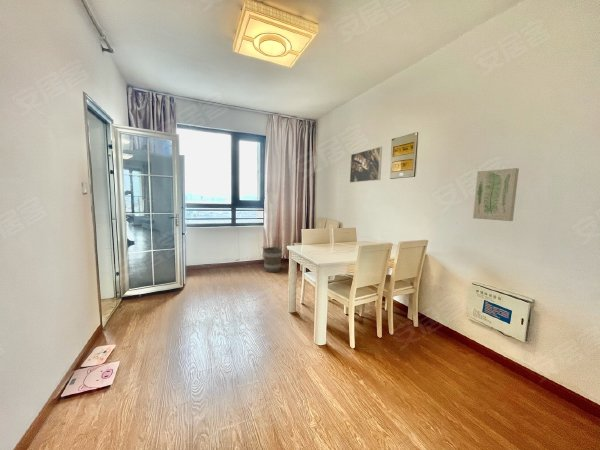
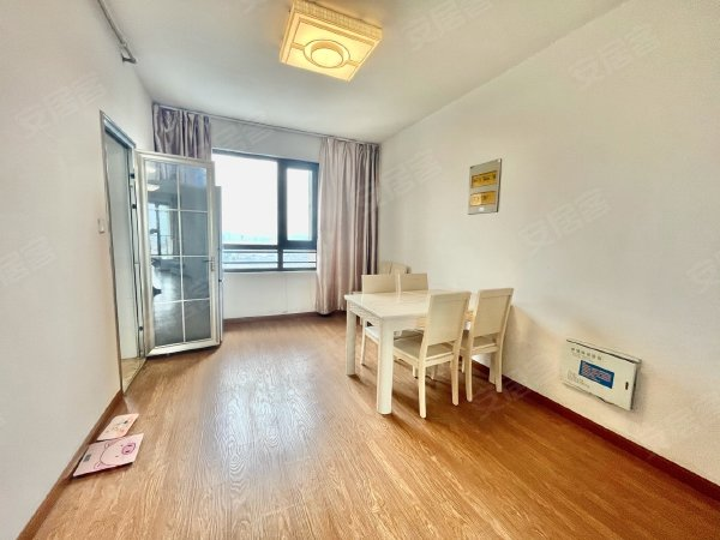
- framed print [349,146,383,184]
- wall art [472,167,520,222]
- bucket [262,244,283,273]
